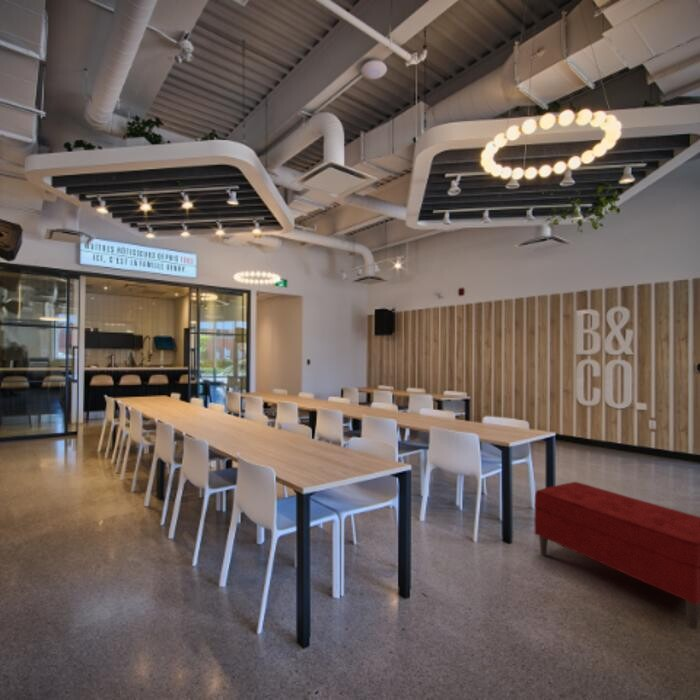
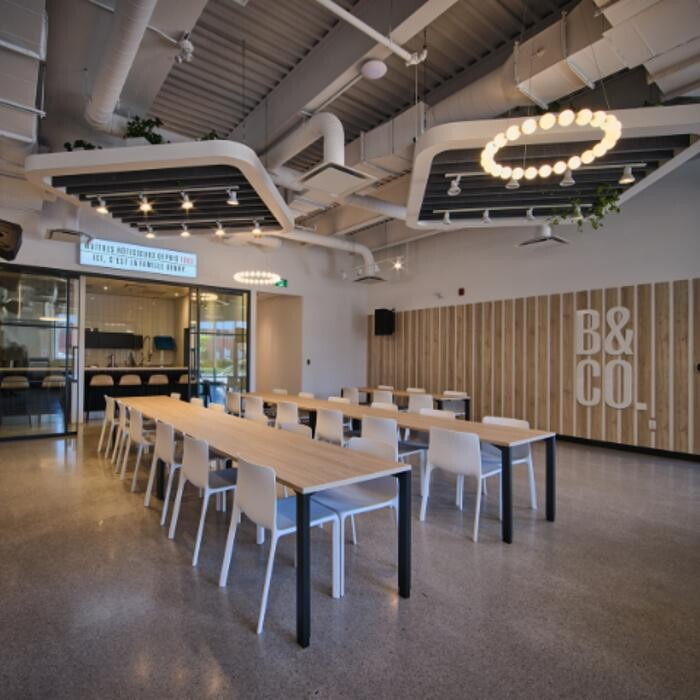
- bench [533,481,700,630]
